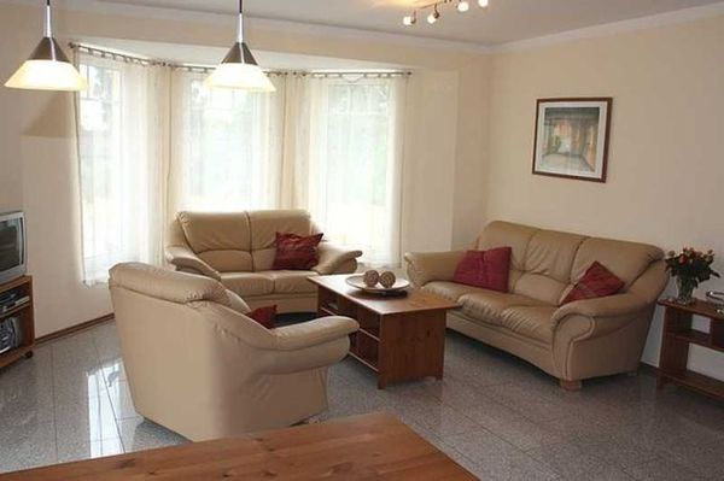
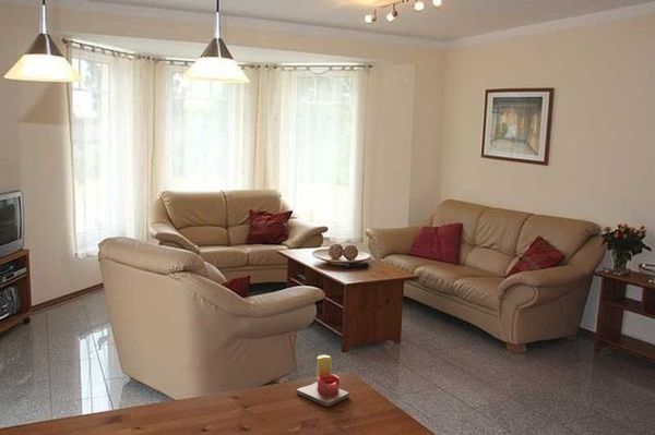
+ candle [296,354,350,408]
